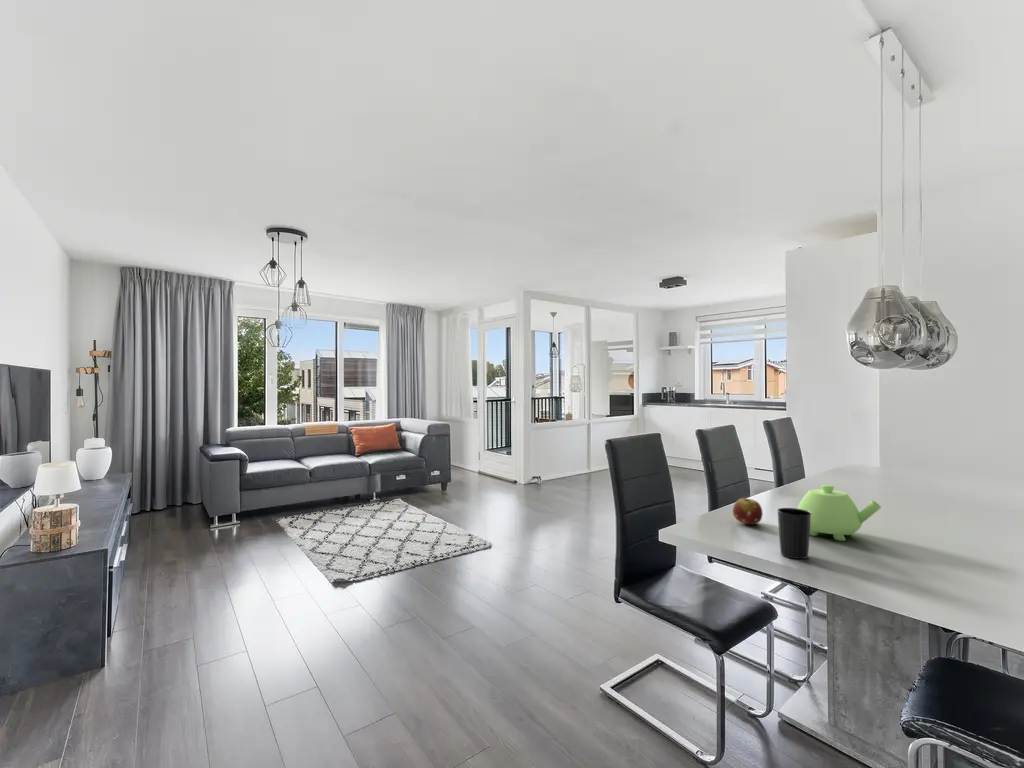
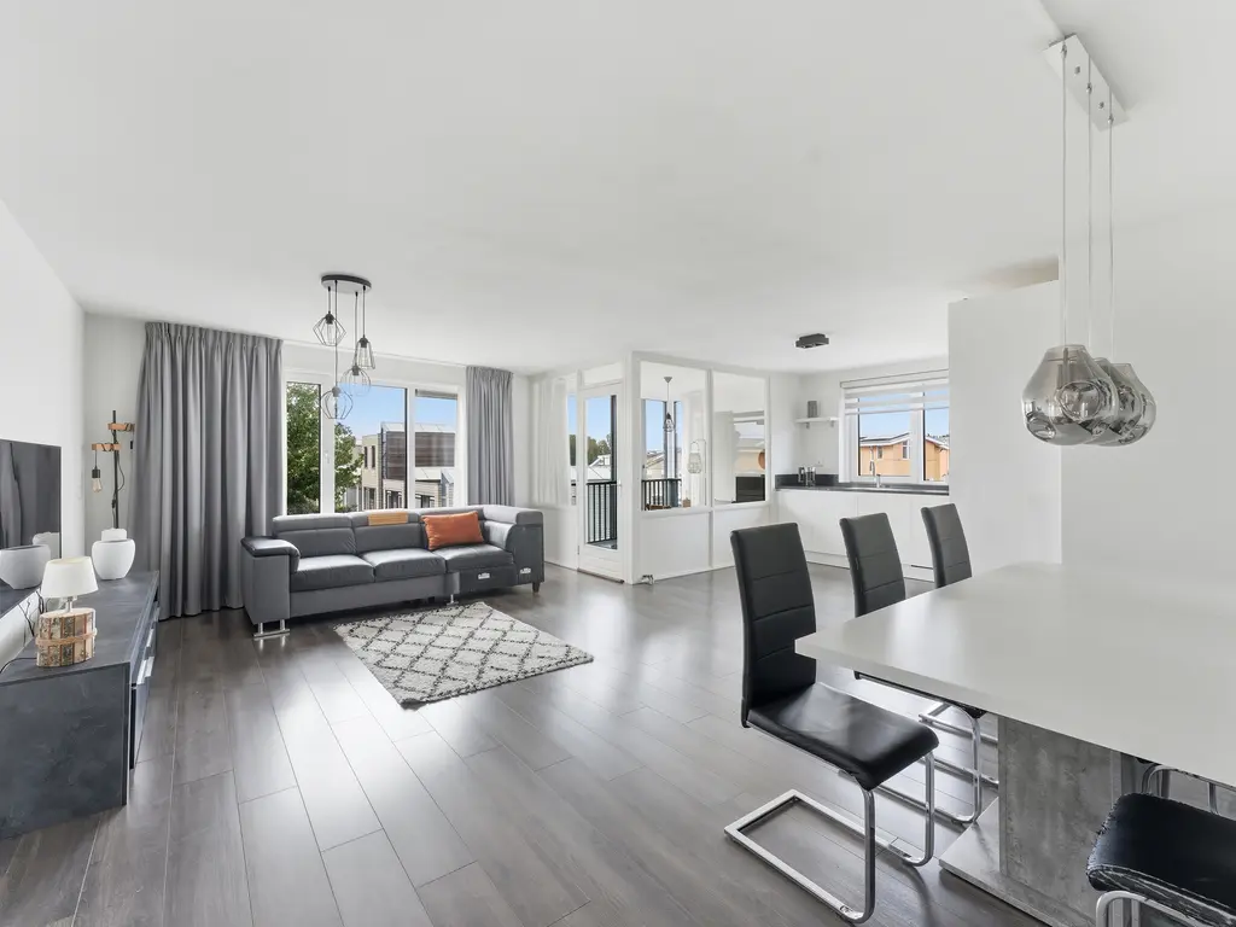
- teapot [797,484,882,542]
- cup [776,507,811,560]
- fruit [732,497,764,526]
